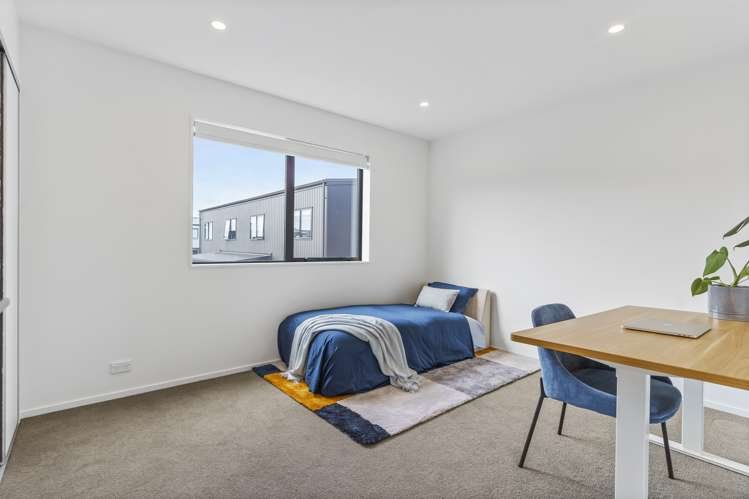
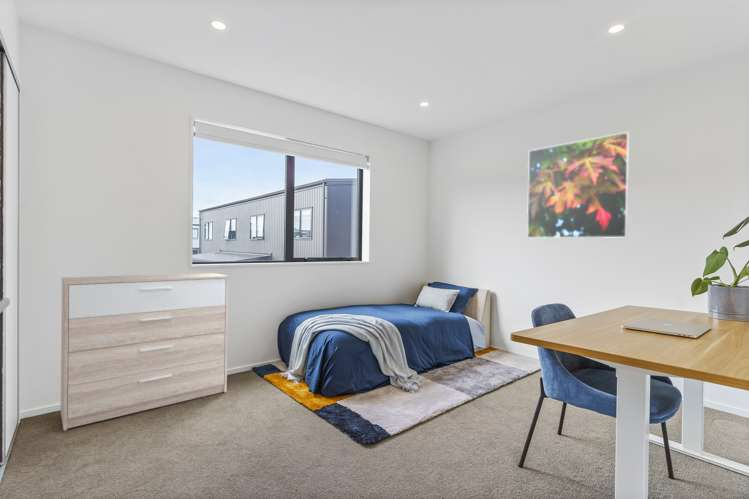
+ sideboard [60,272,230,432]
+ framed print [526,131,630,239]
